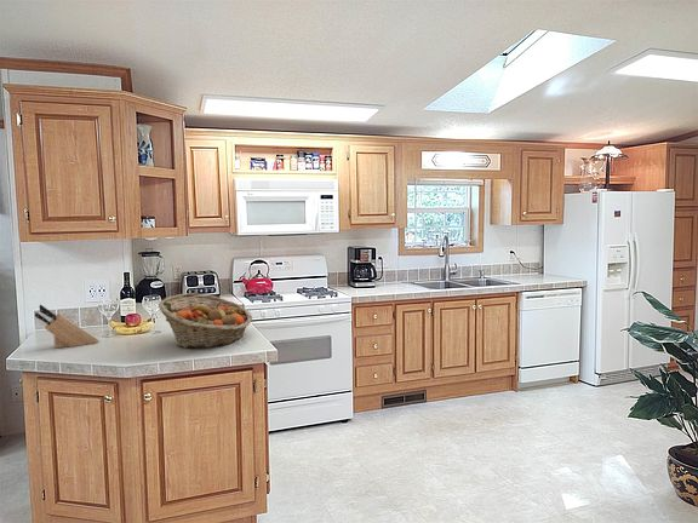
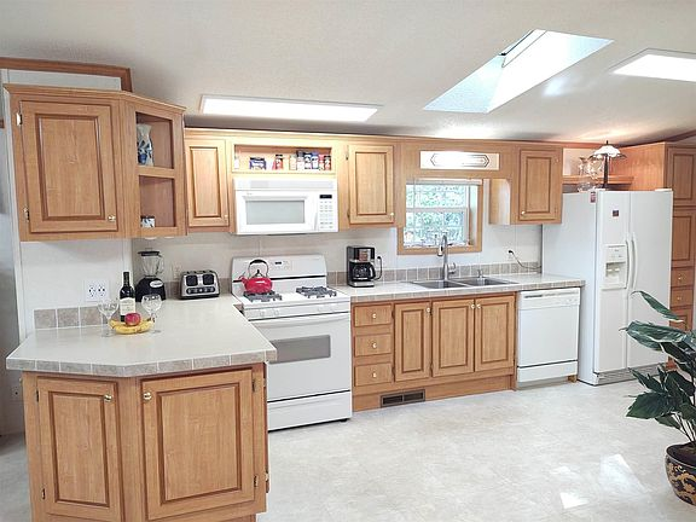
- fruit basket [158,292,253,350]
- knife block [34,304,101,349]
